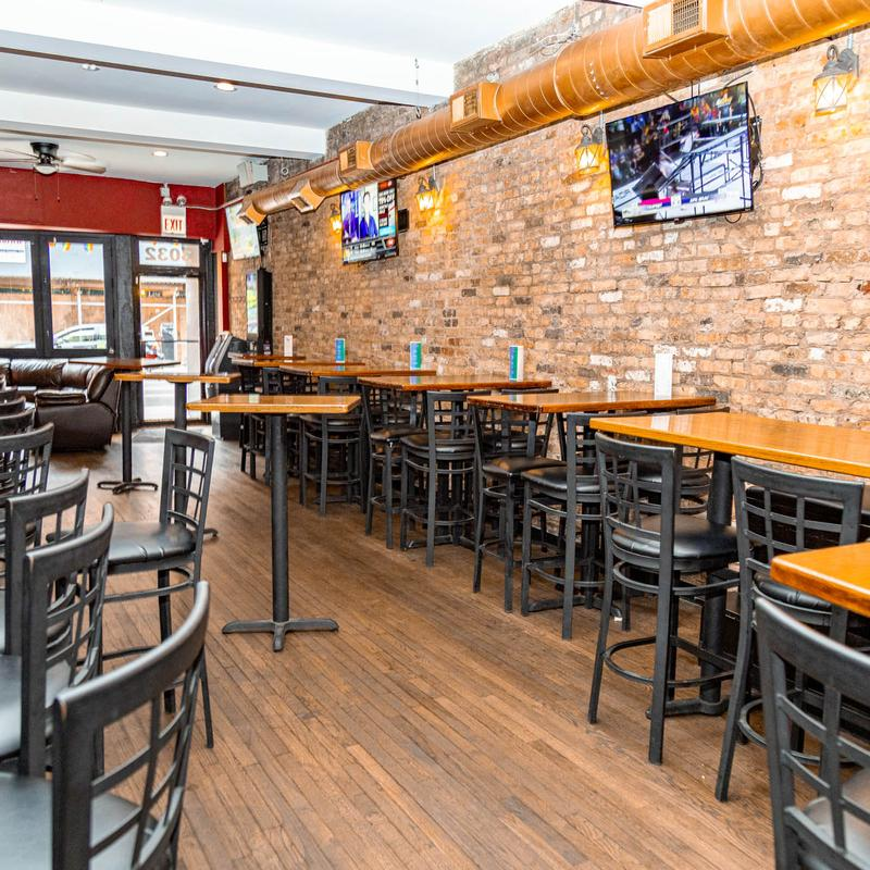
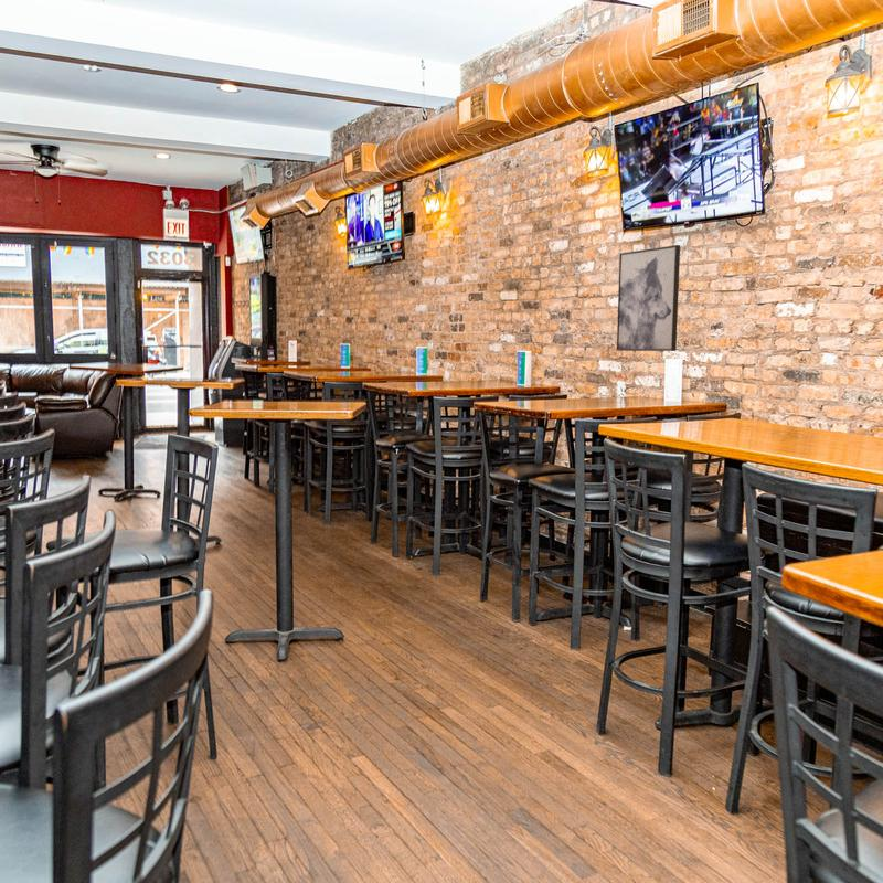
+ wall art [616,244,681,352]
